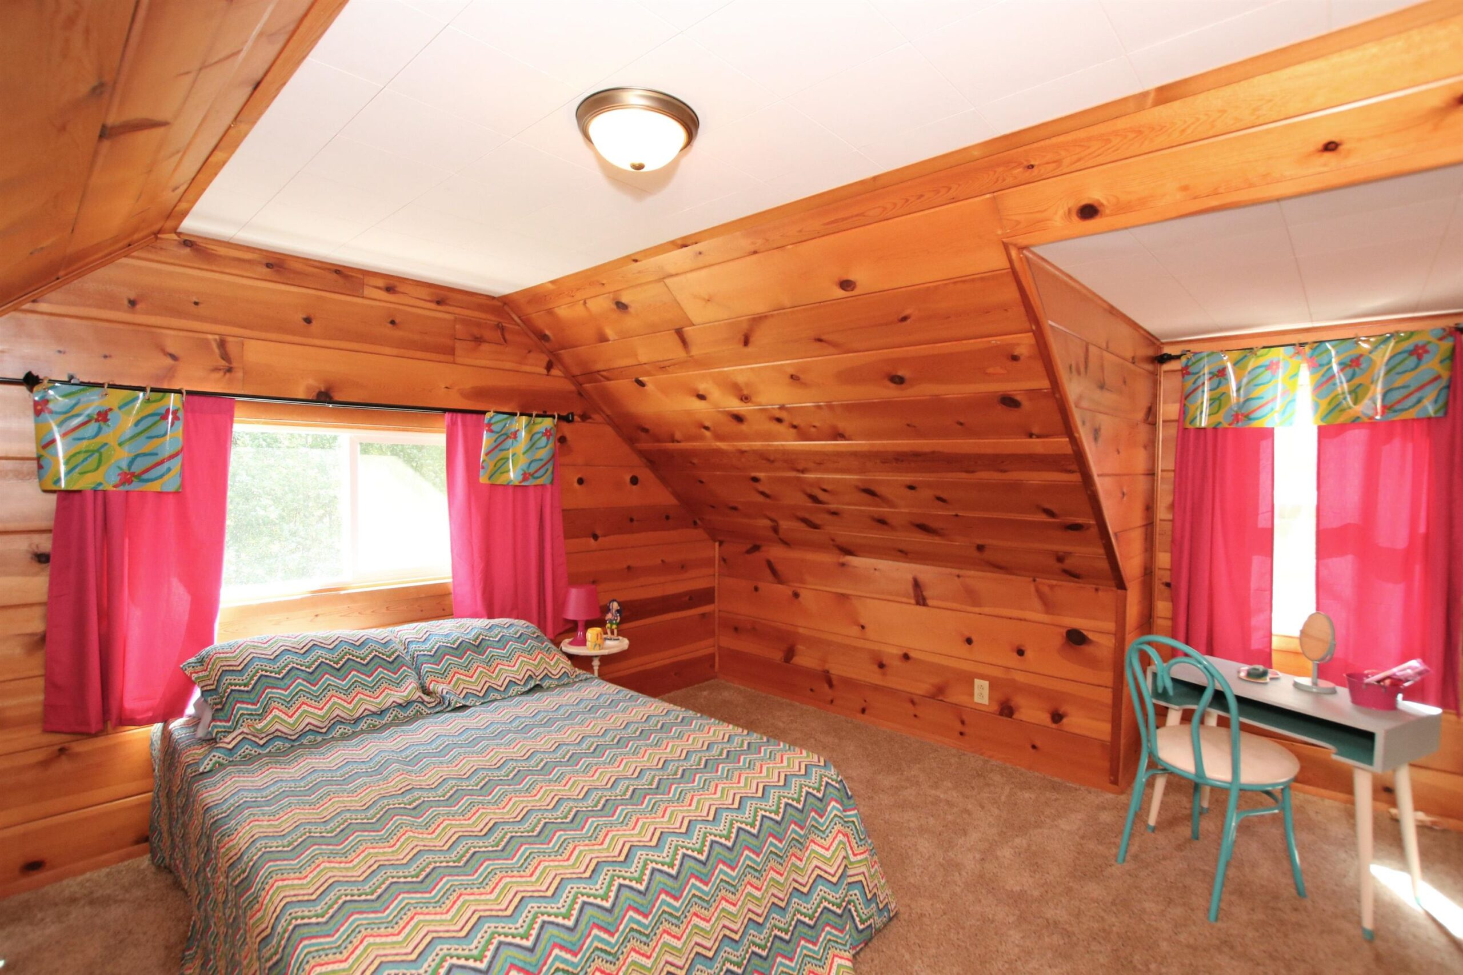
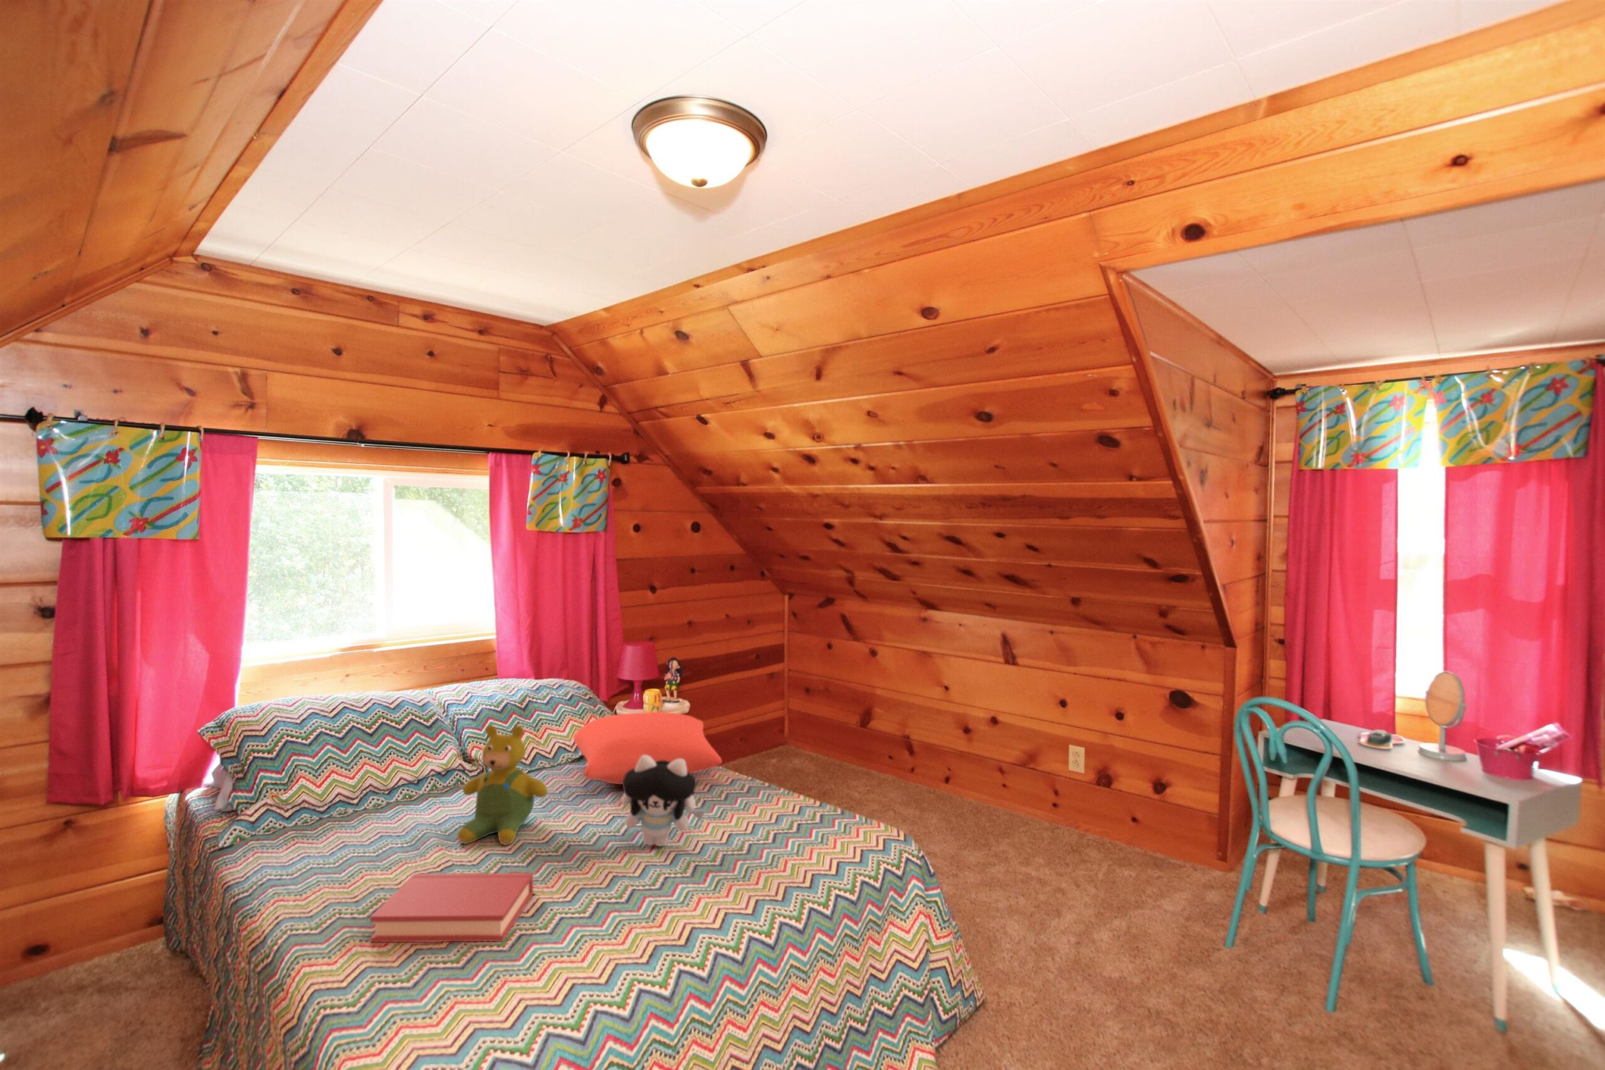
+ hardback book [370,873,534,943]
+ teddy bear [457,725,548,847]
+ cushion [573,712,722,785]
+ plush toy [621,755,706,847]
